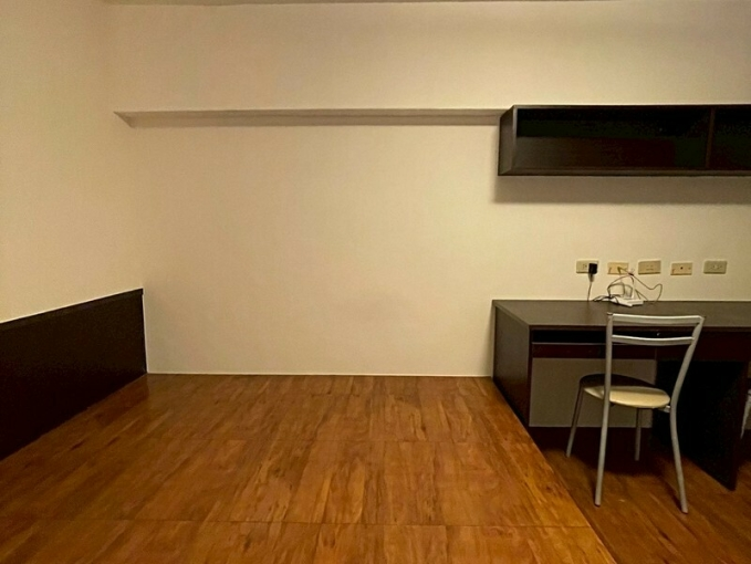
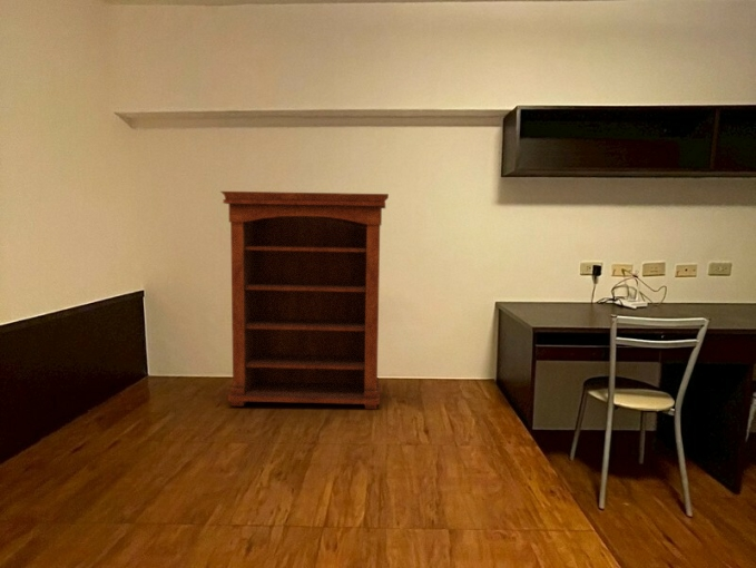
+ bookshelf [220,190,390,410]
